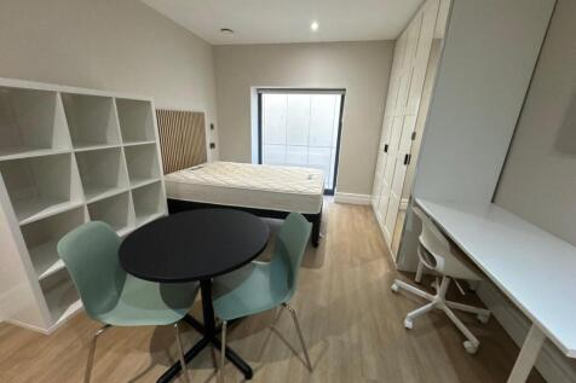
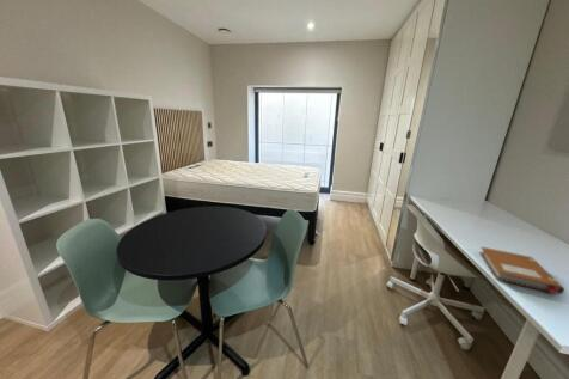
+ notebook [478,245,565,295]
